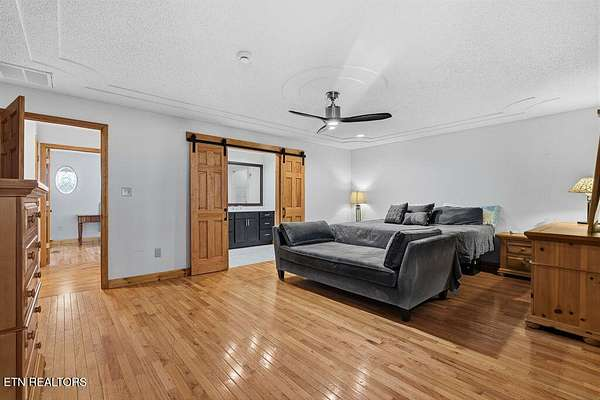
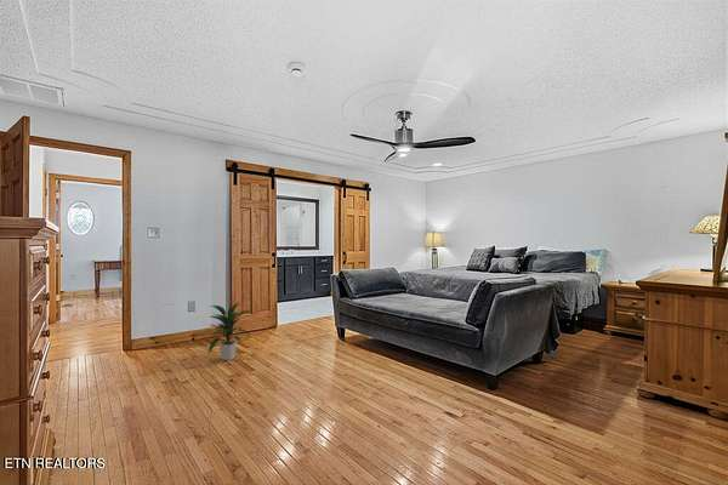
+ indoor plant [207,301,252,361]
